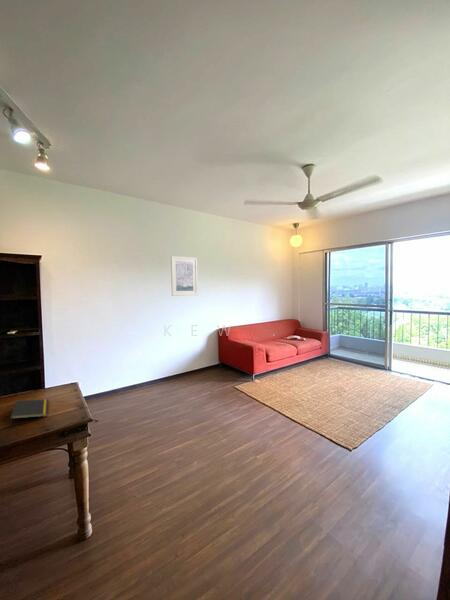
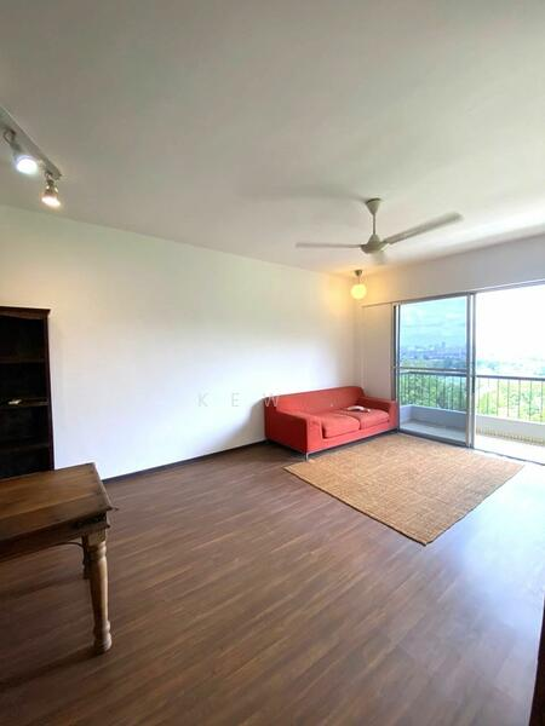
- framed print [170,255,199,297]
- notepad [9,398,50,426]
